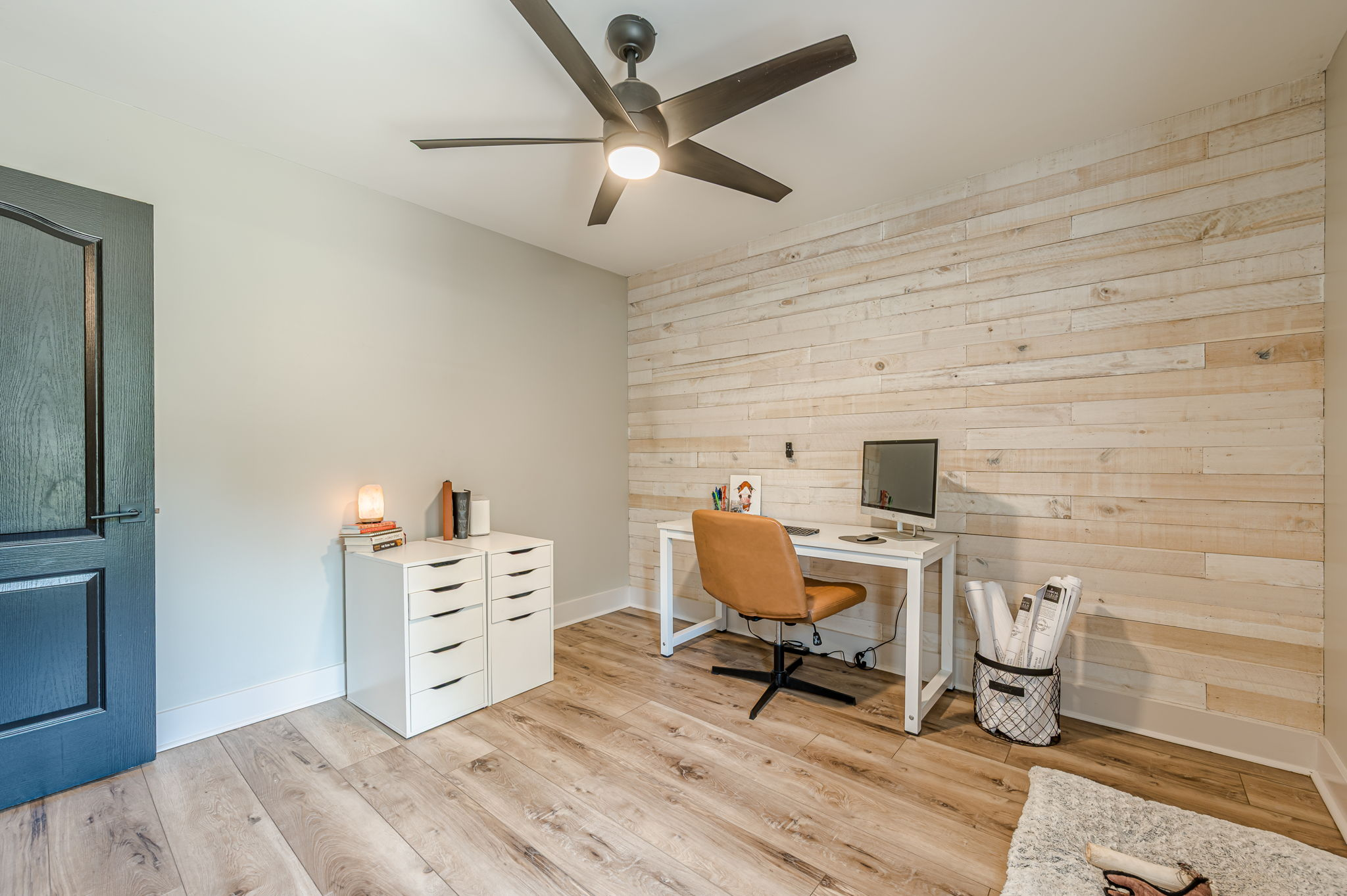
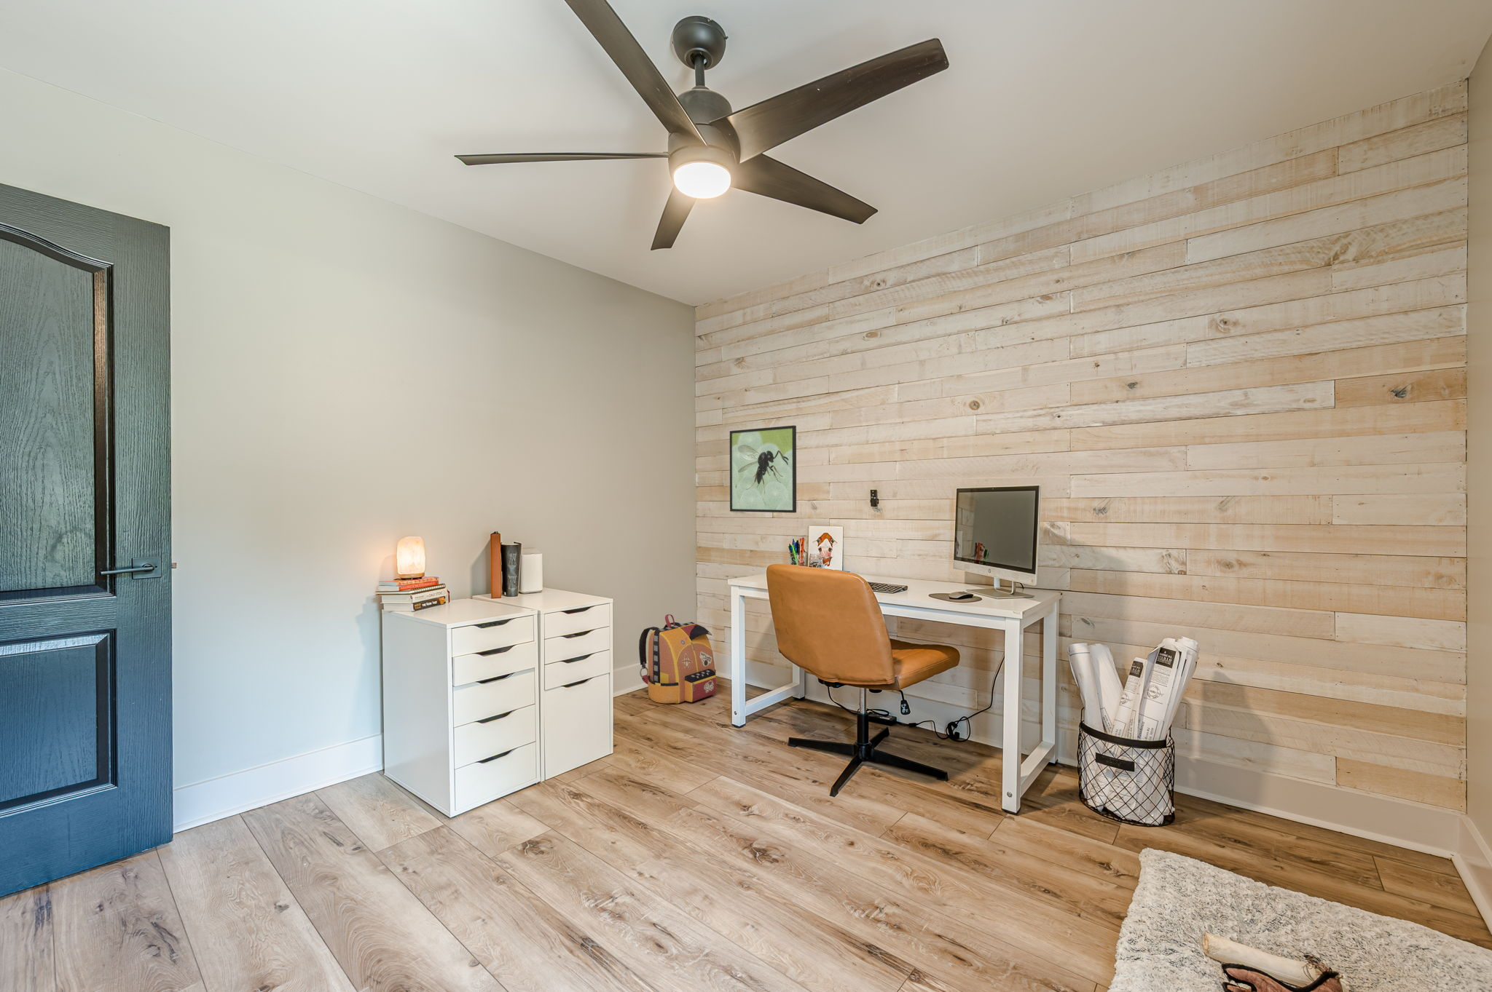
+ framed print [729,424,798,514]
+ backpack [638,613,717,704]
